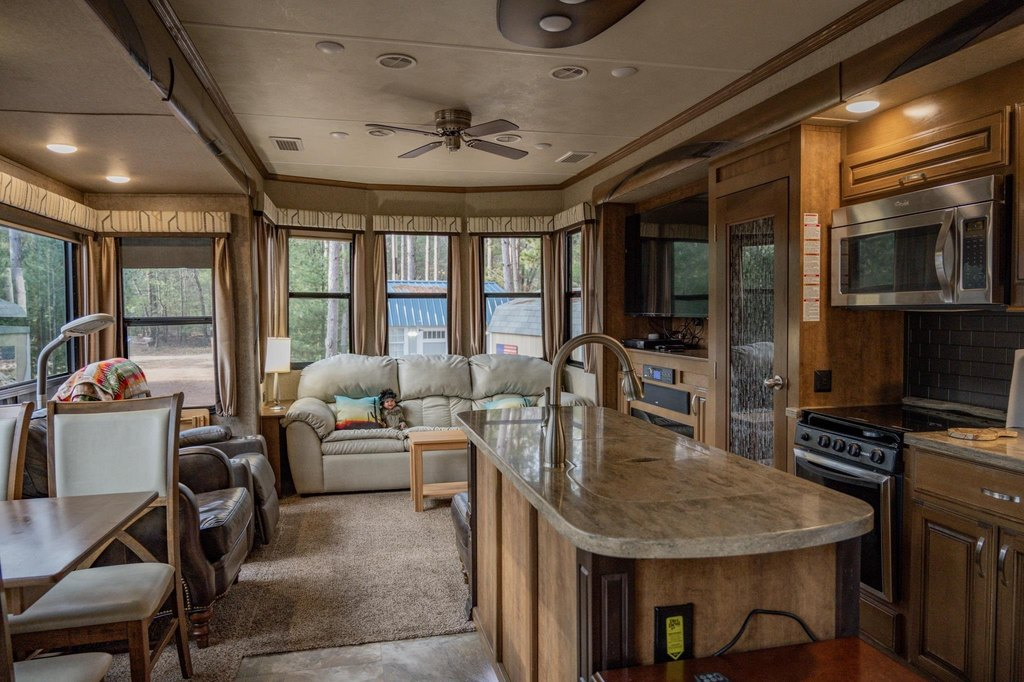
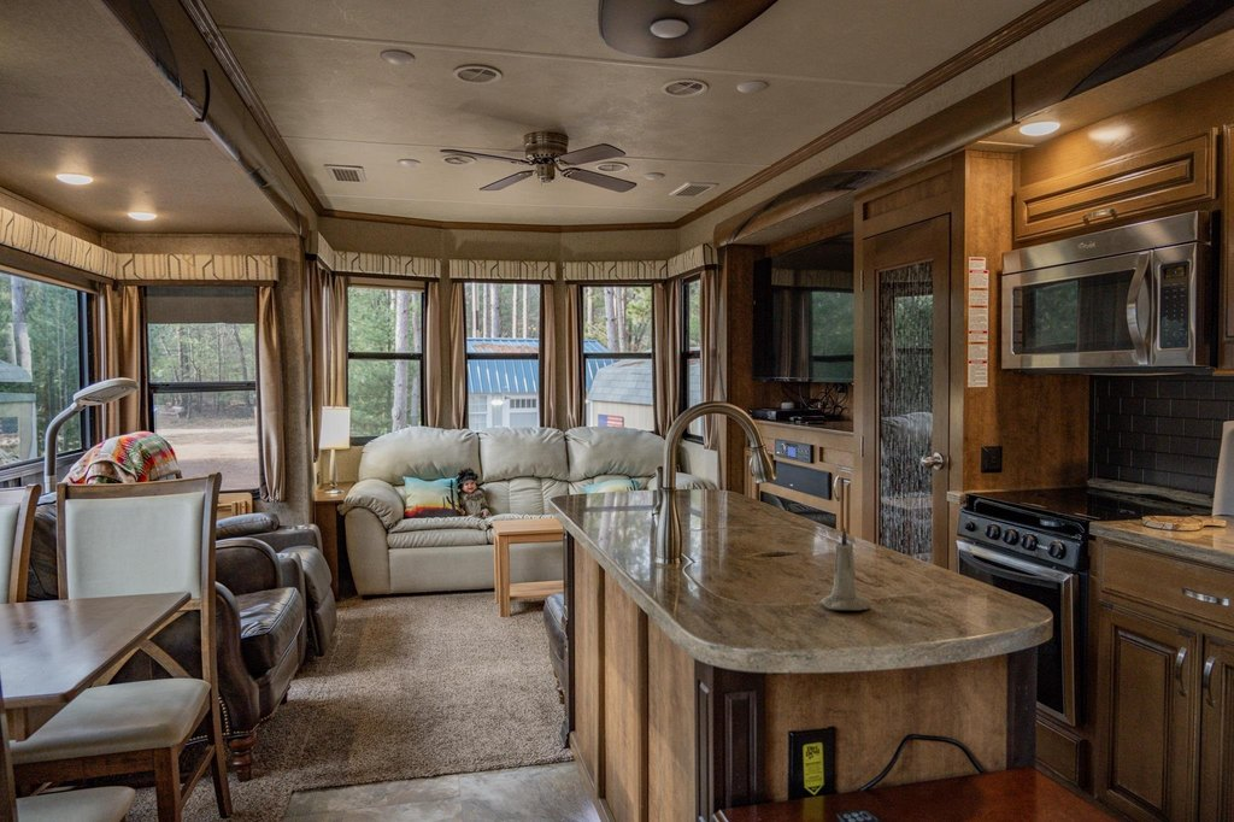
+ candle [819,527,872,611]
